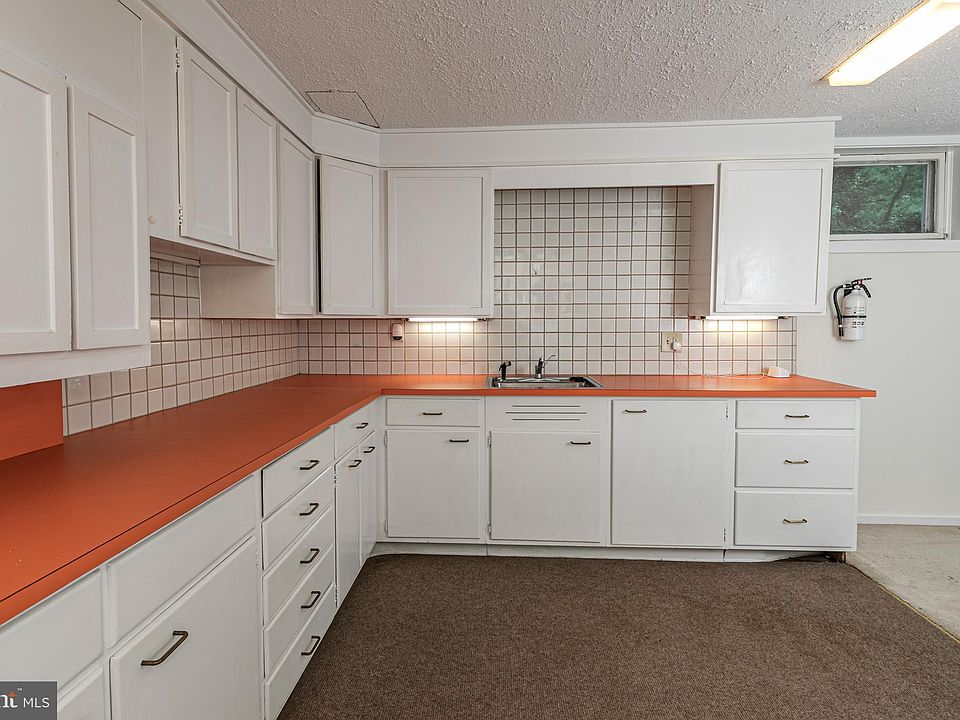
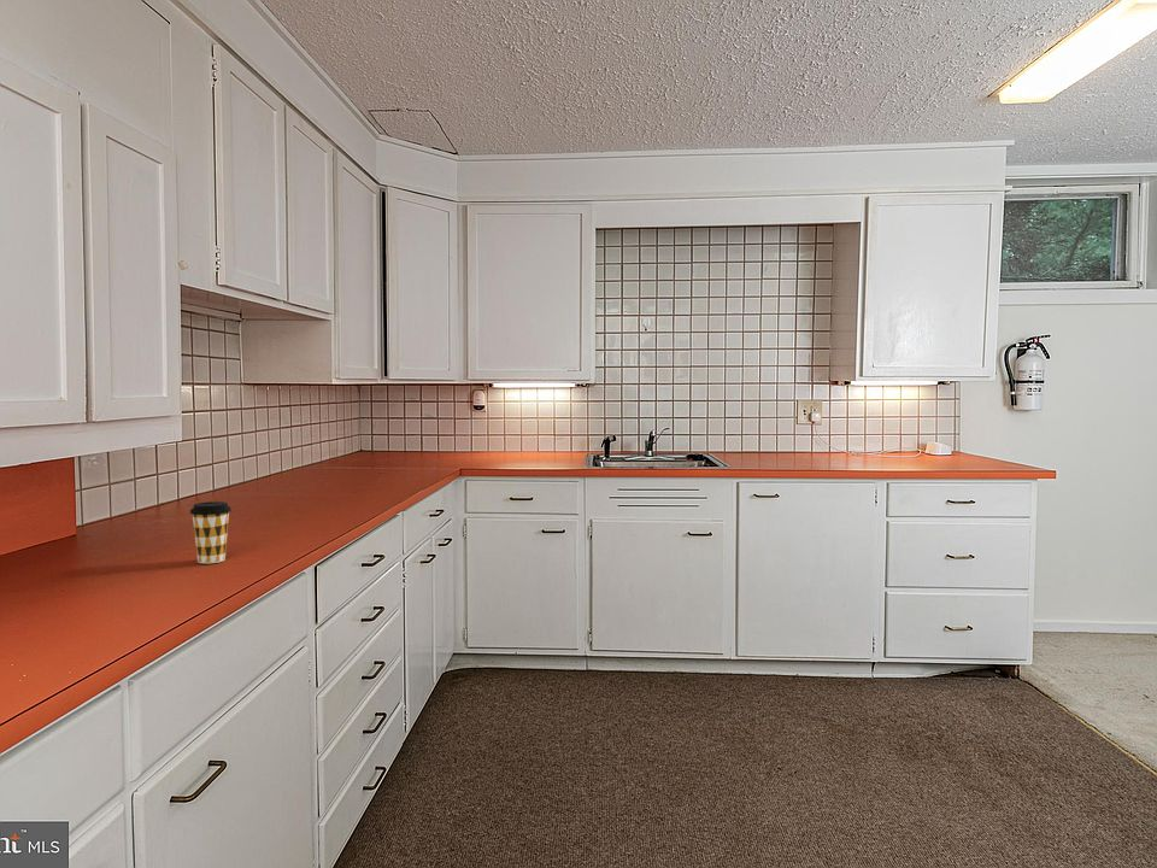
+ coffee cup [189,500,233,564]
